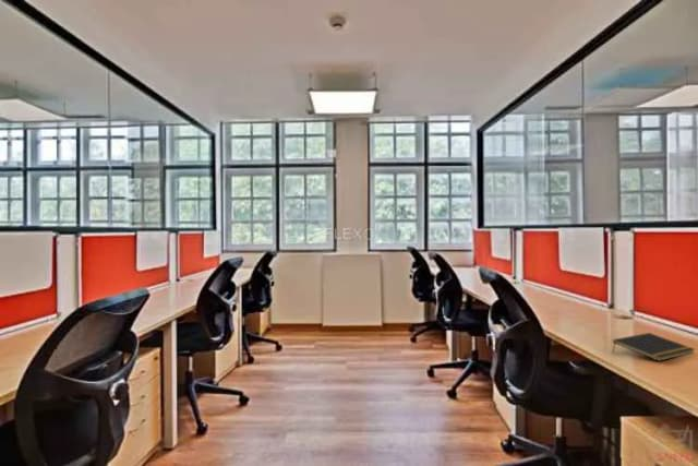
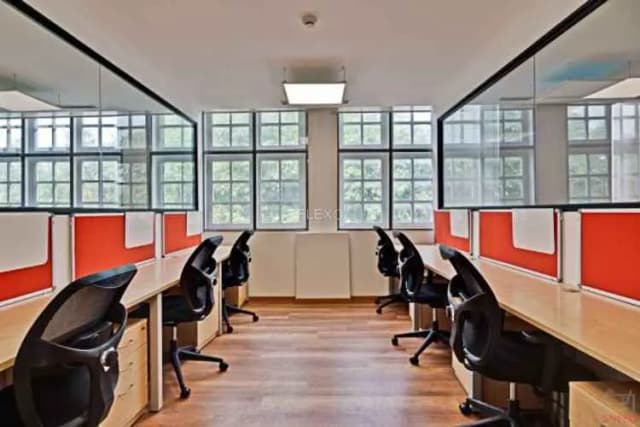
- notepad [612,332,695,362]
